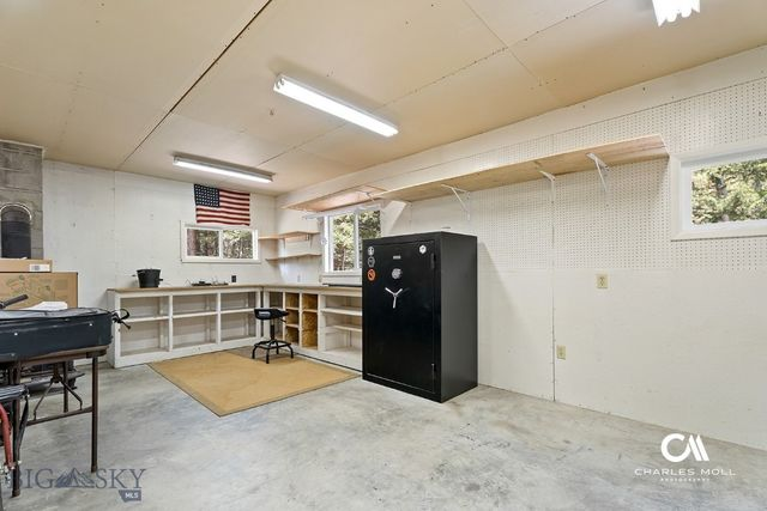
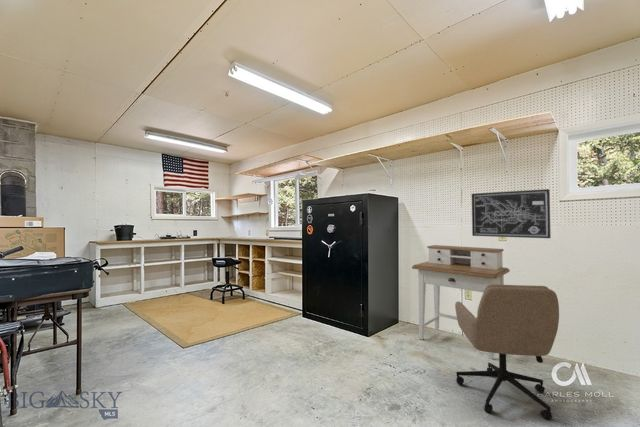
+ wall art [471,188,552,239]
+ office chair [454,284,560,421]
+ desk [411,244,511,361]
